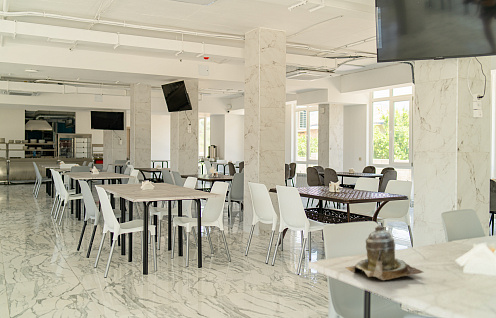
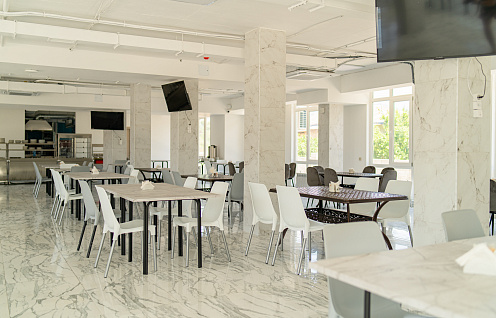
- teapot [344,224,424,281]
